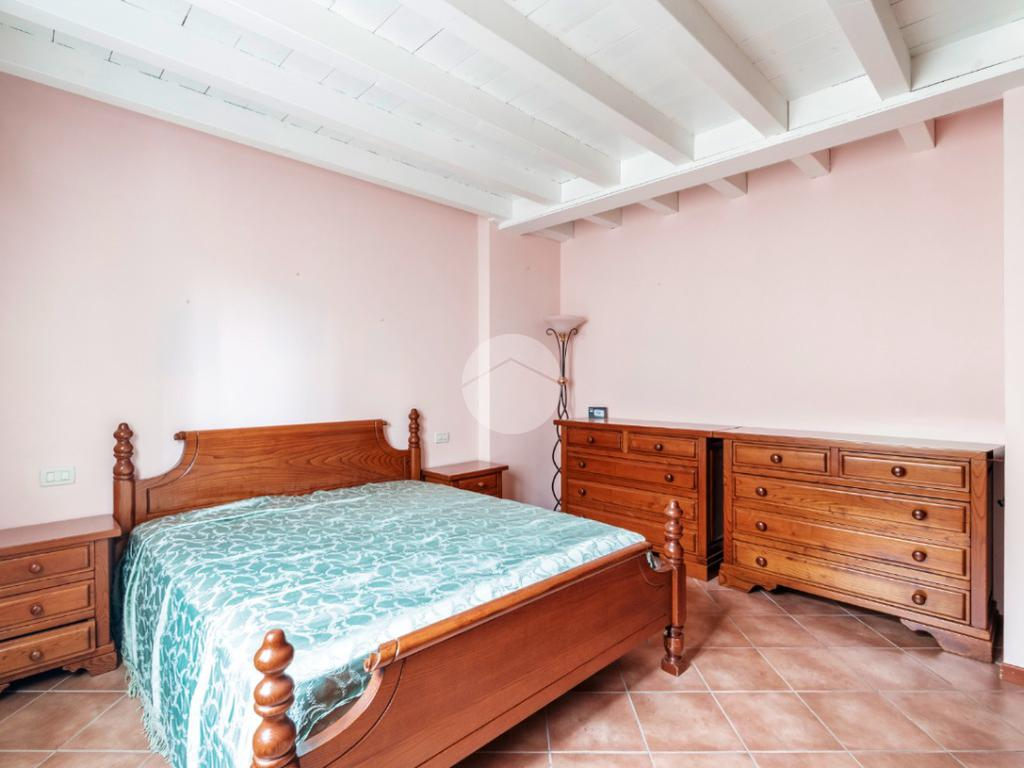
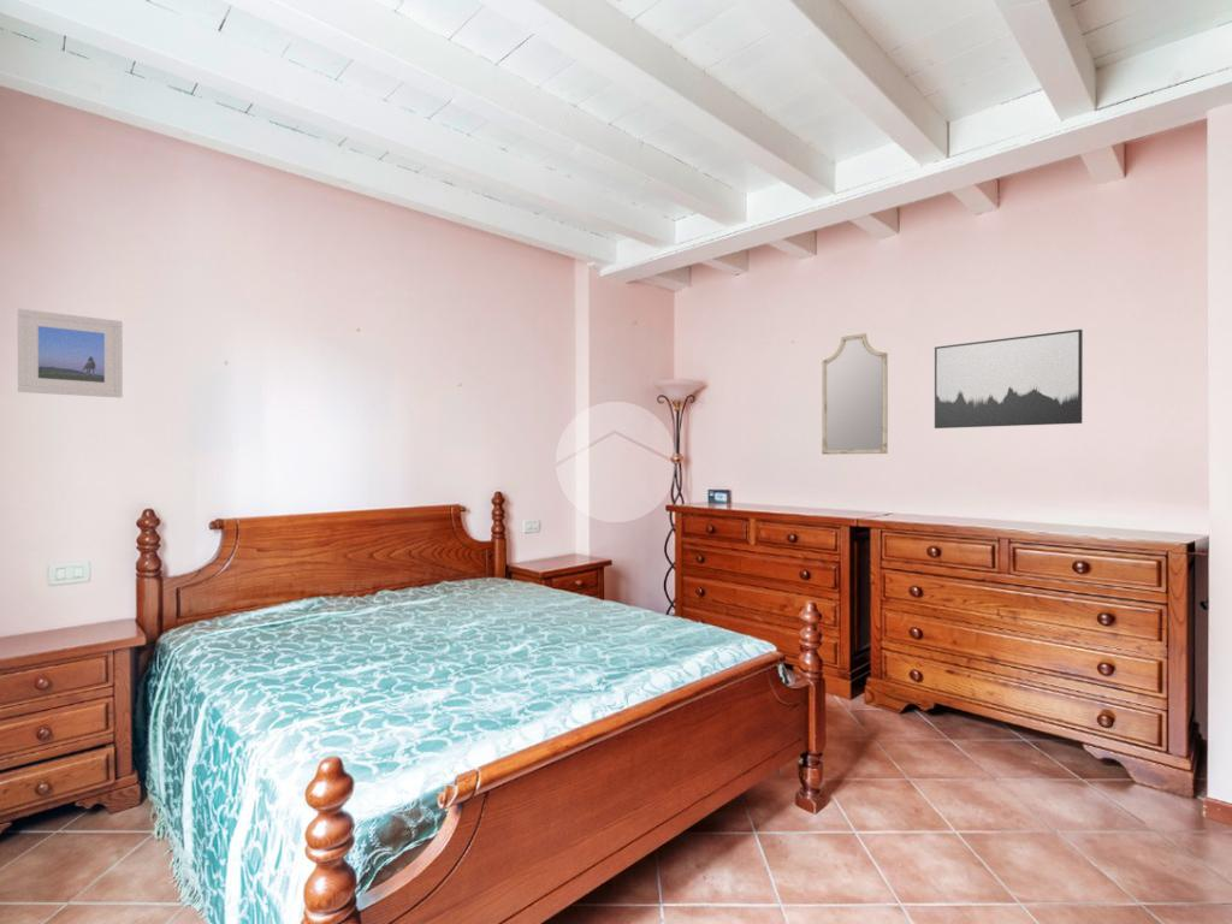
+ home mirror [821,332,889,455]
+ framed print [17,308,124,398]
+ wall art [934,328,1084,430]
